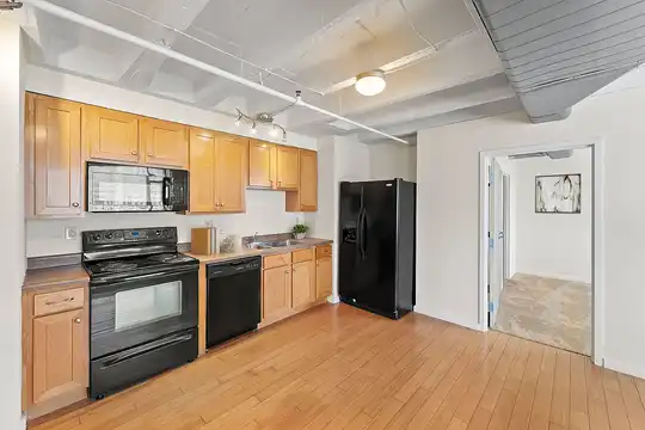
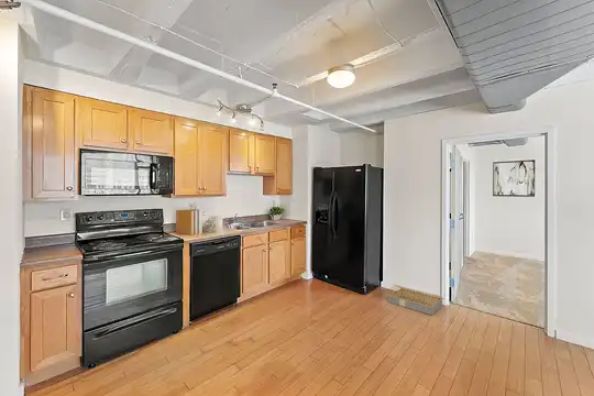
+ architectural model [385,284,446,316]
